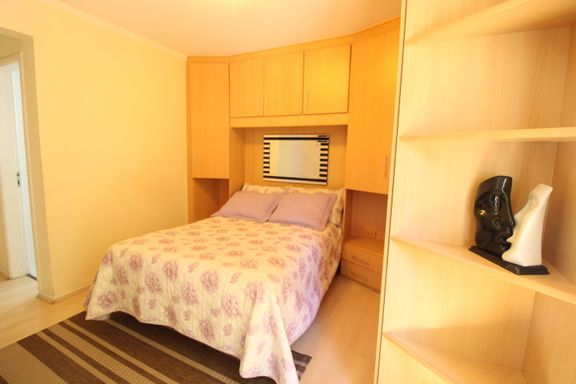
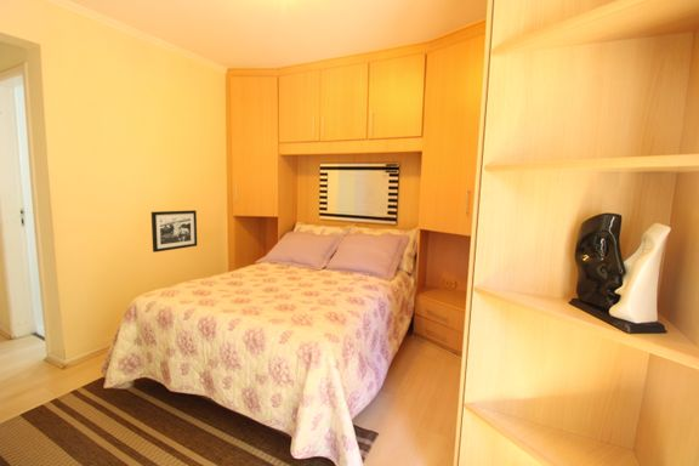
+ picture frame [150,209,198,254]
